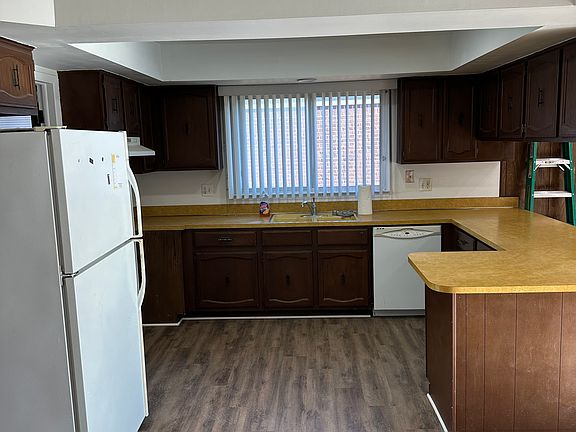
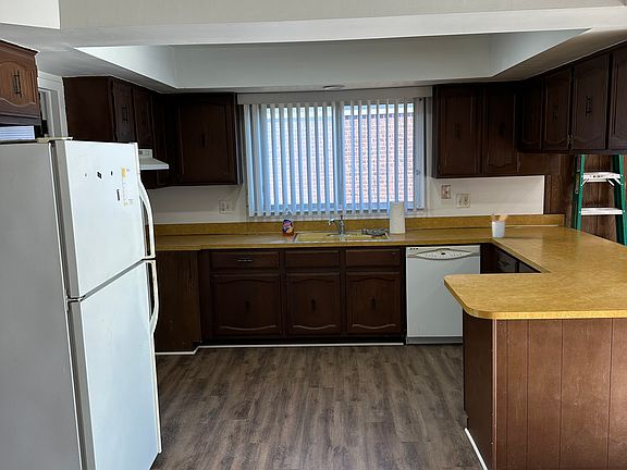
+ utensil holder [490,212,509,239]
